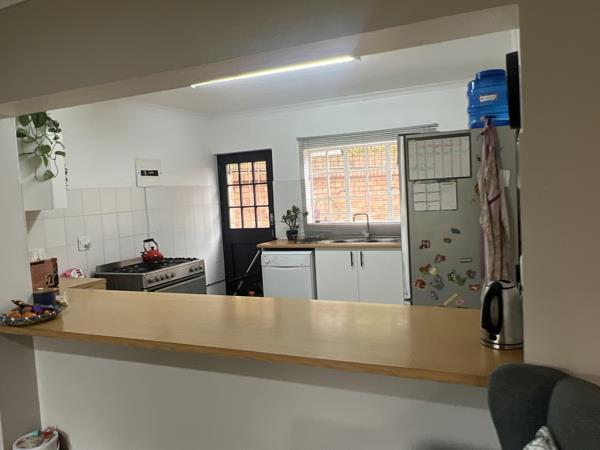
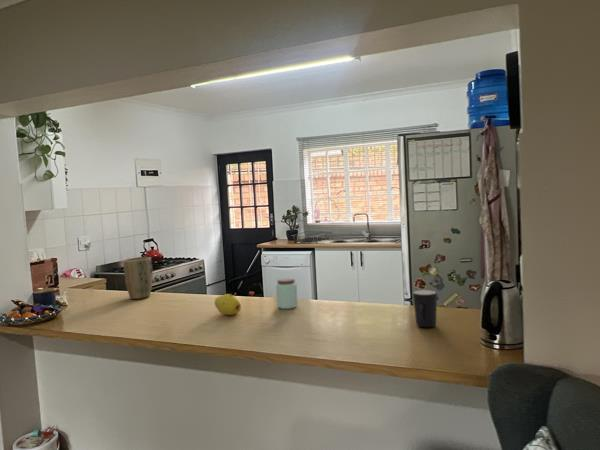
+ peanut butter [275,277,299,310]
+ fruit [213,293,242,316]
+ plant pot [123,256,154,300]
+ mug [412,289,438,328]
